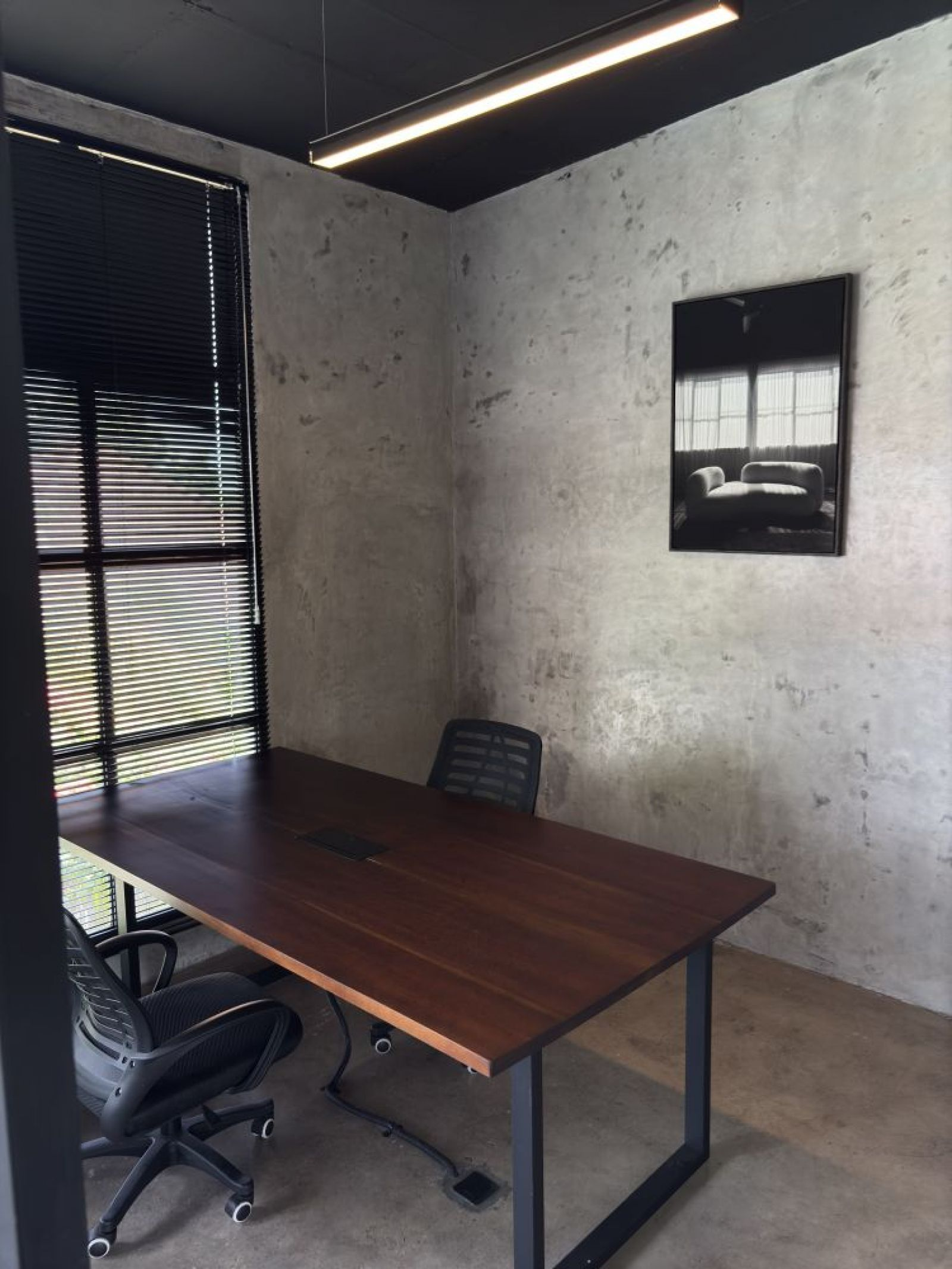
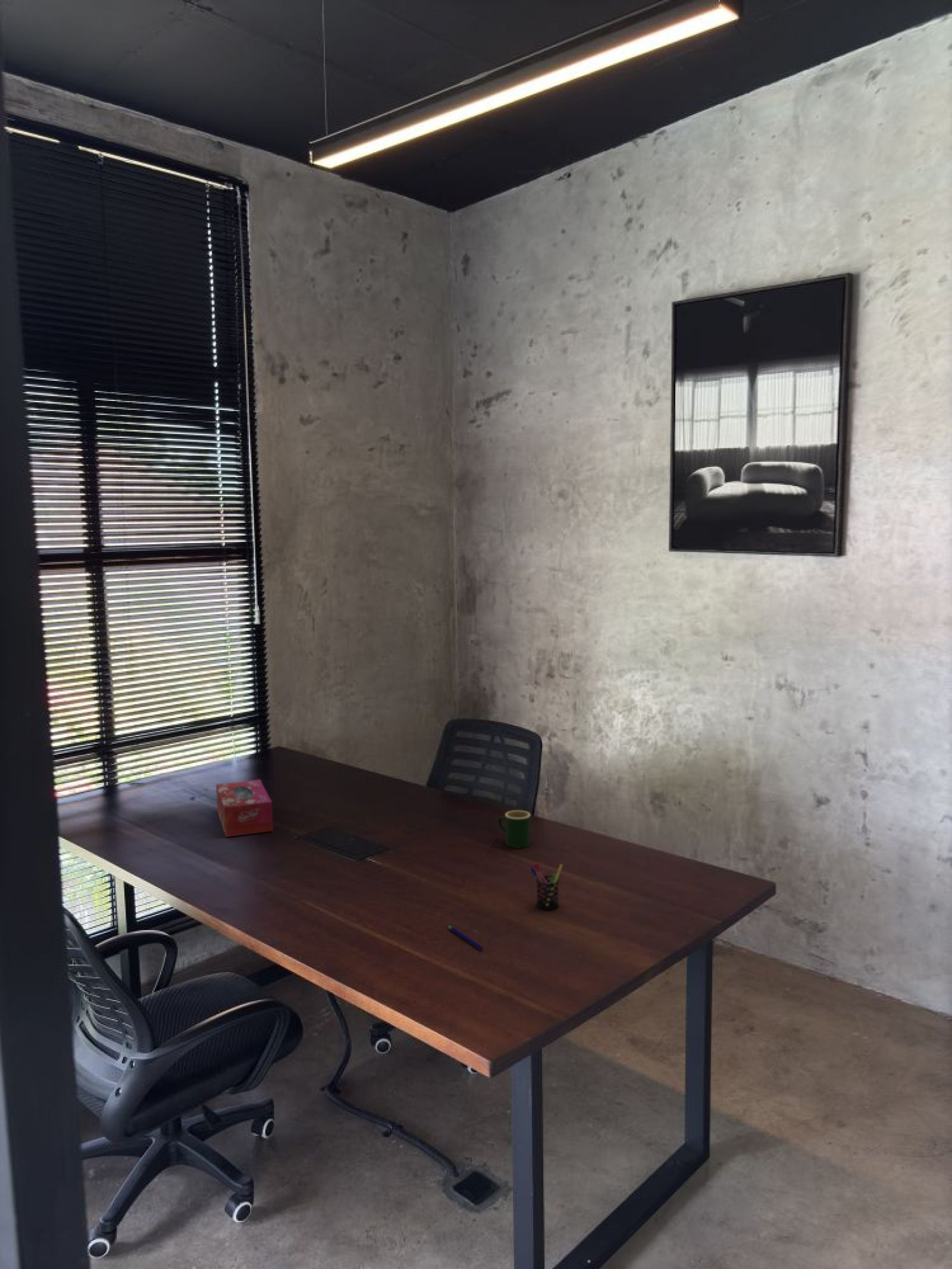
+ pen [447,925,484,951]
+ tissue box [215,779,274,838]
+ pen holder [530,862,563,911]
+ mug [497,810,531,849]
